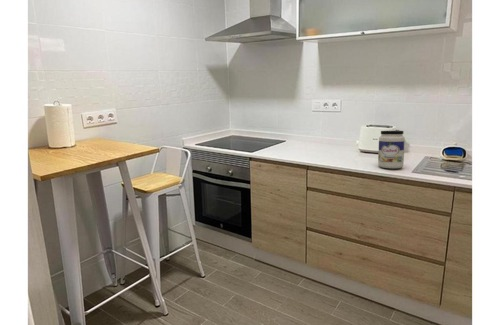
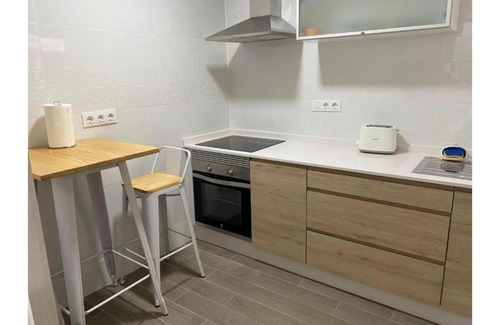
- jar [377,130,406,169]
